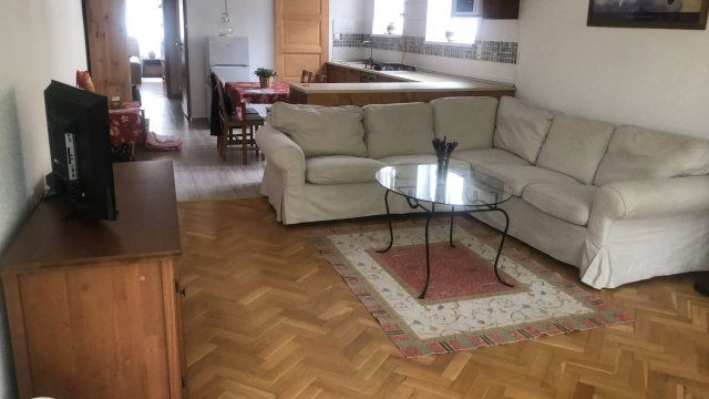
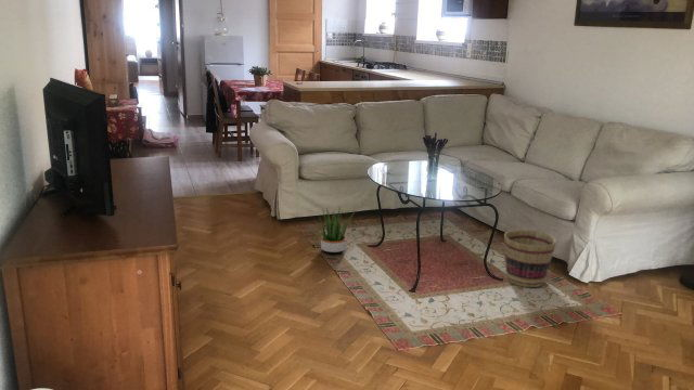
+ potted plant [314,205,356,255]
+ basket [503,229,557,288]
